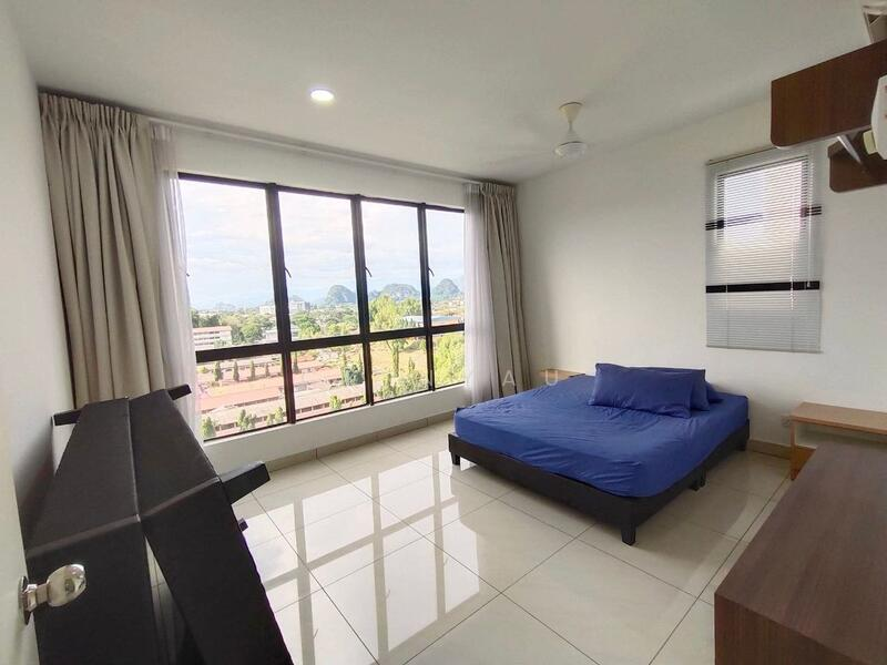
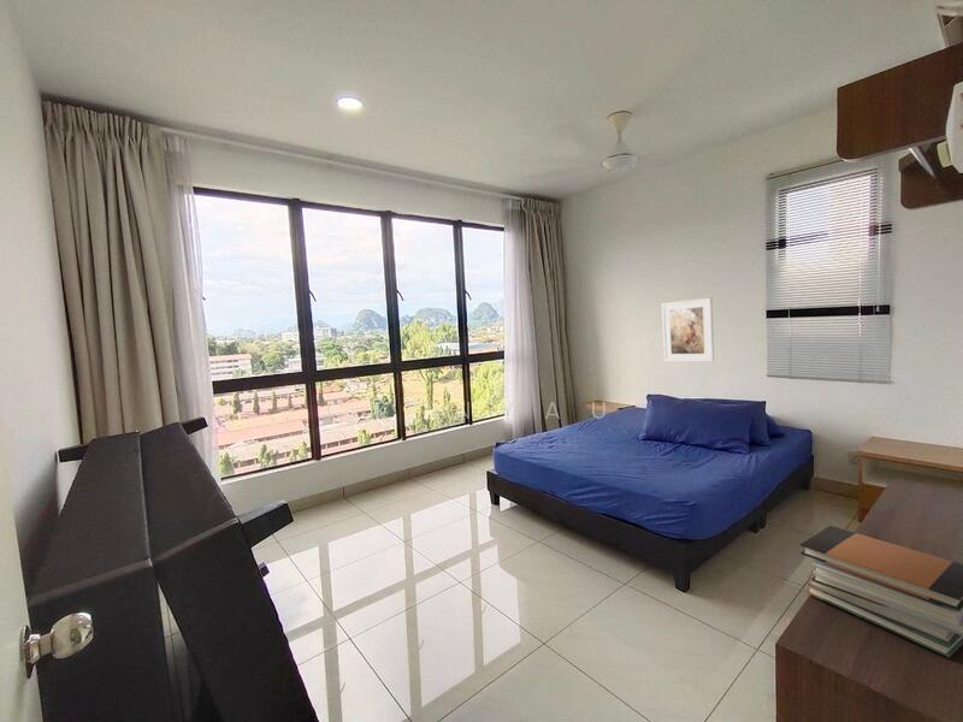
+ book stack [799,525,963,658]
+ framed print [661,297,715,363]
